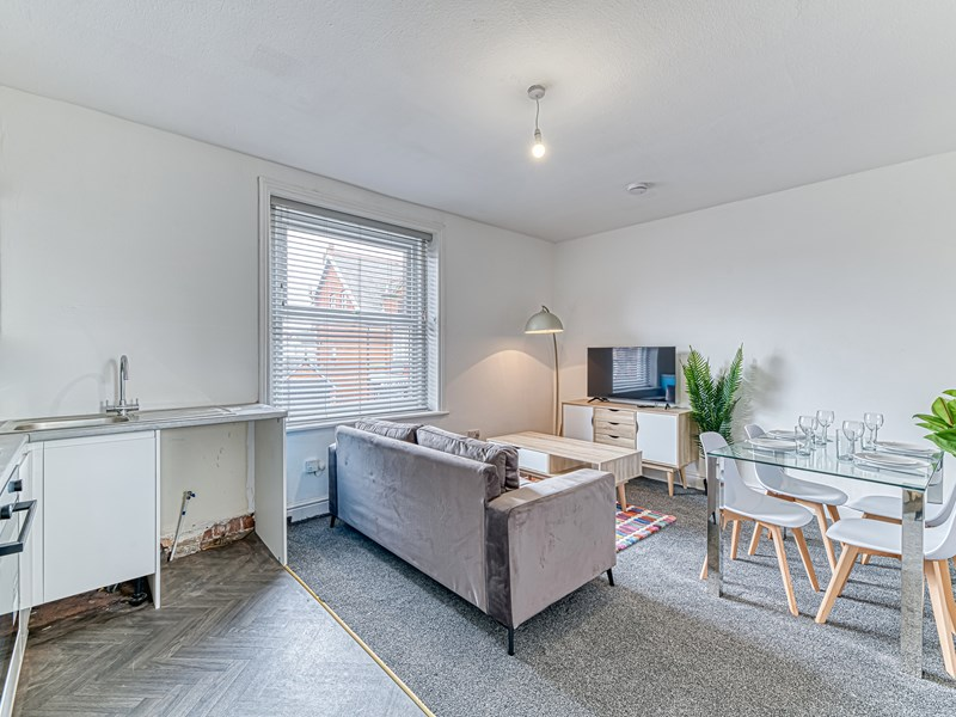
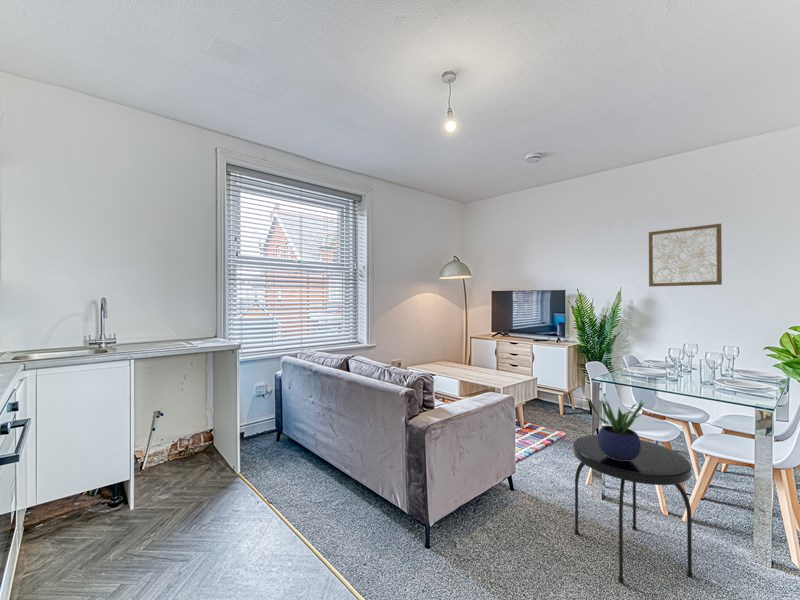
+ side table [572,434,694,584]
+ wall art [648,223,723,288]
+ potted plant [586,398,645,461]
